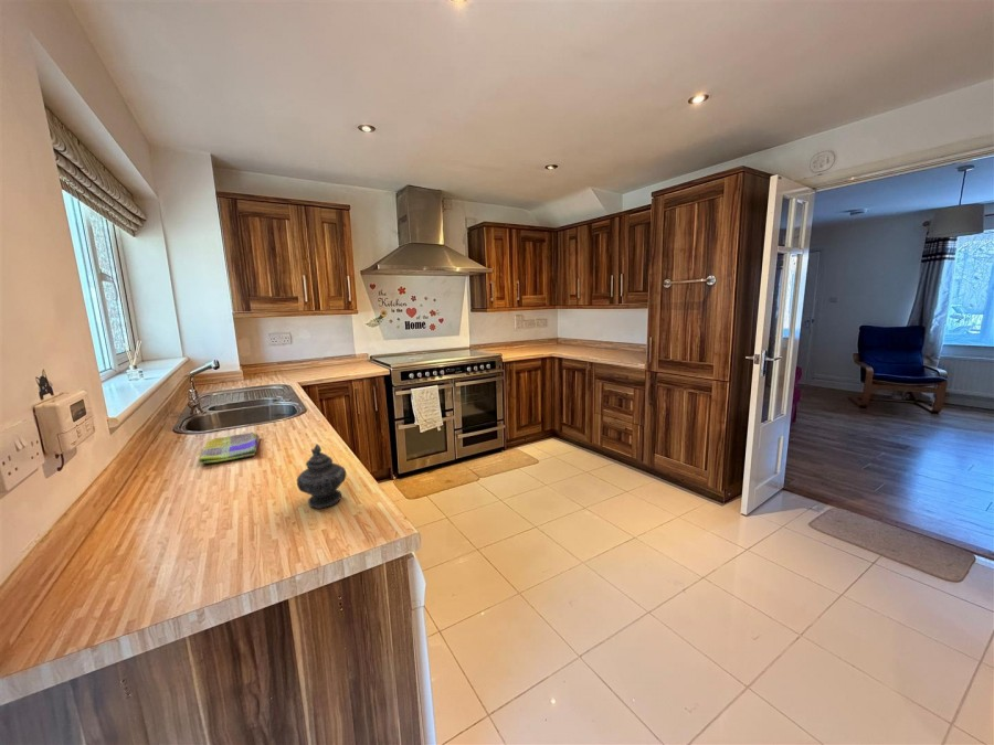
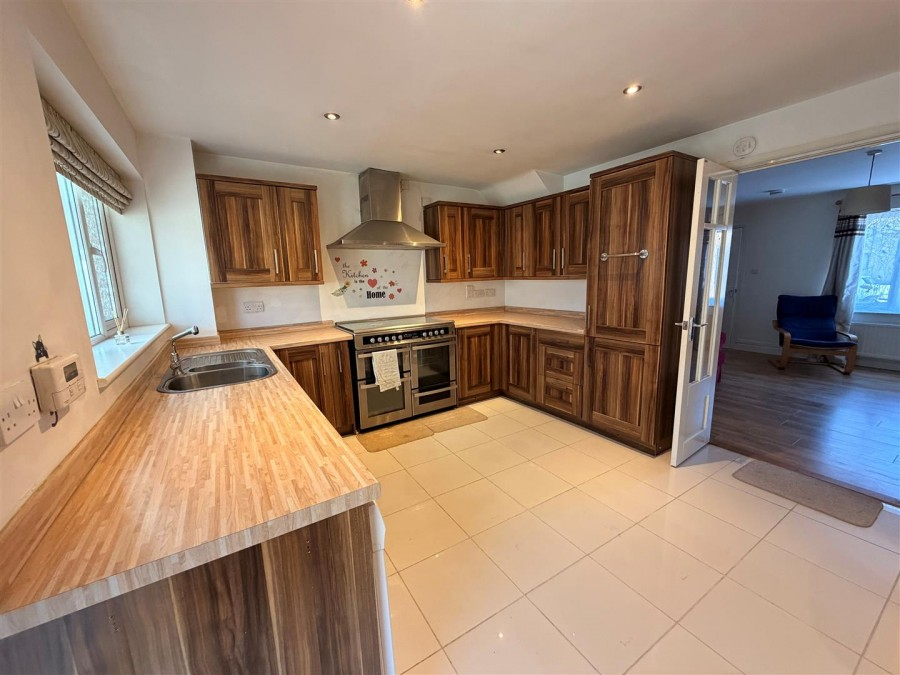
- teapot [296,443,348,510]
- dish towel [198,432,261,465]
